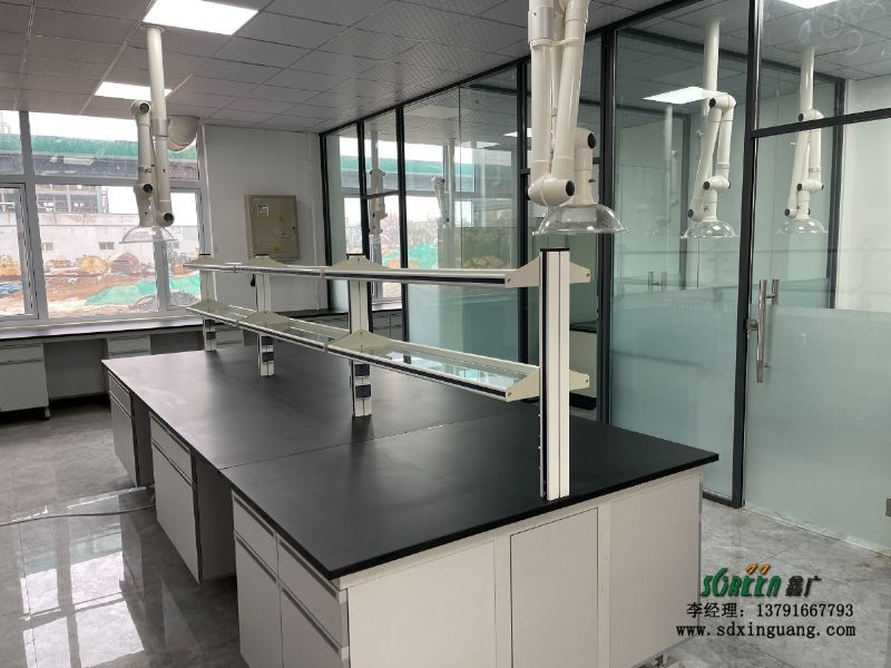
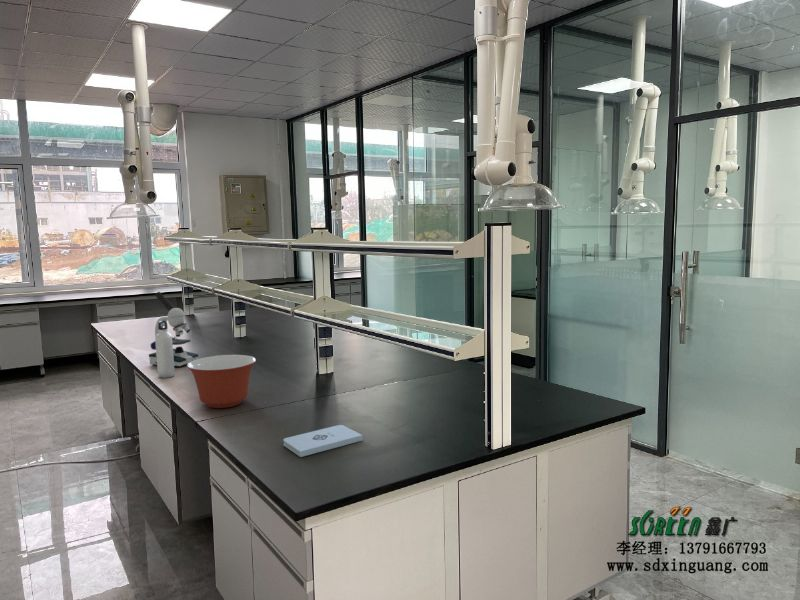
+ water bottle [154,321,176,379]
+ notepad [282,424,363,458]
+ microscope [148,291,200,368]
+ mixing bowl [186,354,257,409]
